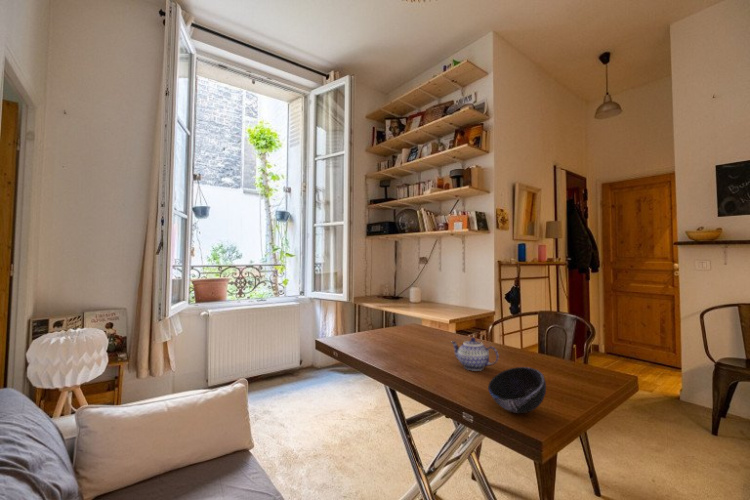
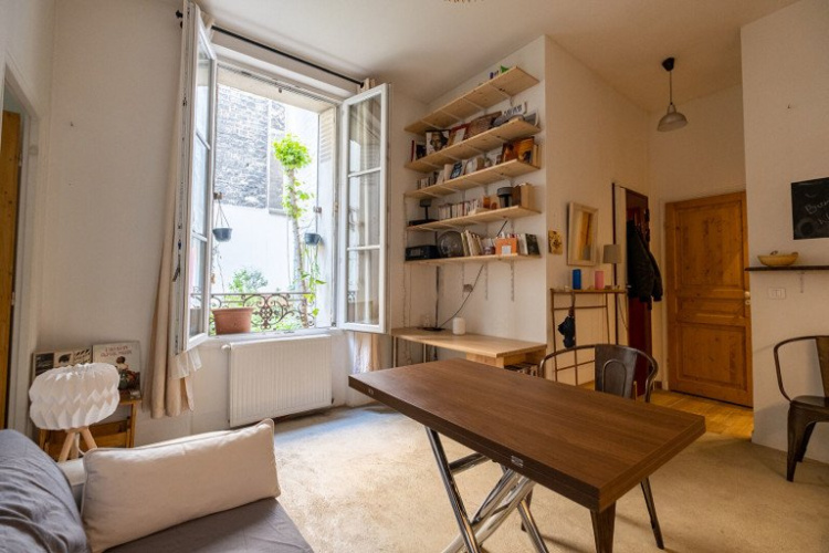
- teapot [450,336,500,372]
- bowl [487,366,547,414]
